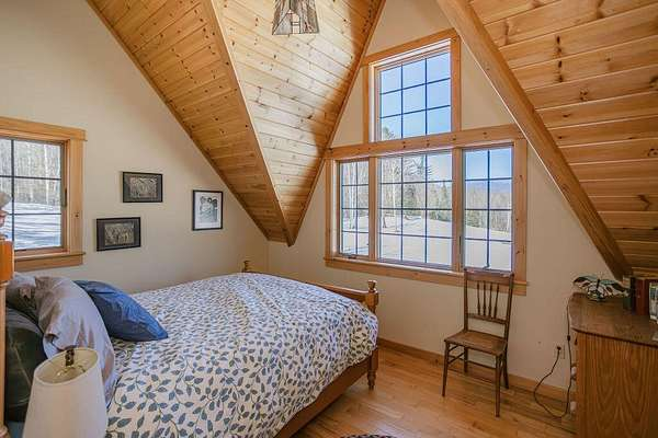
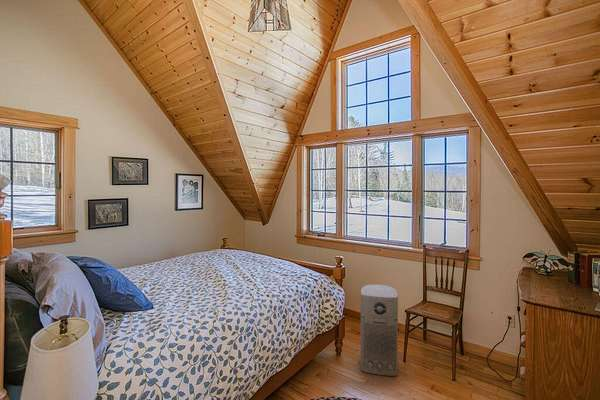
+ air purifier [359,284,399,377]
